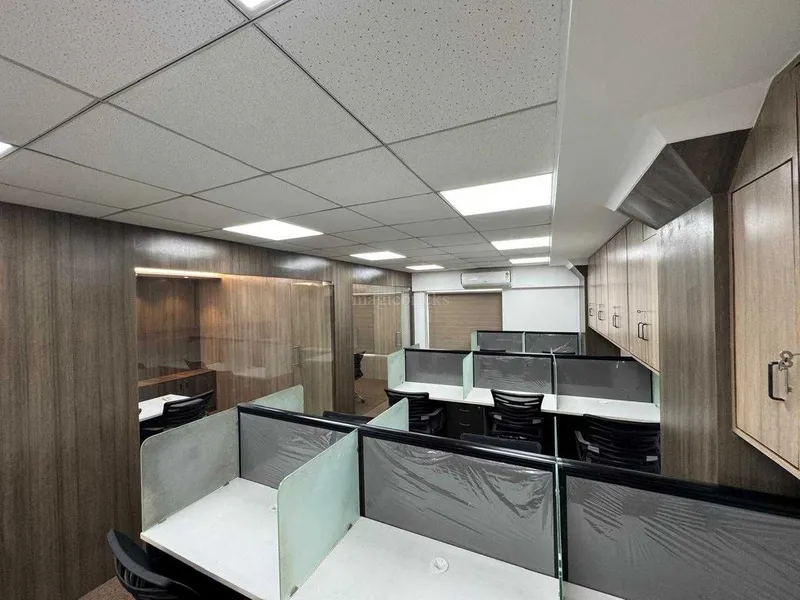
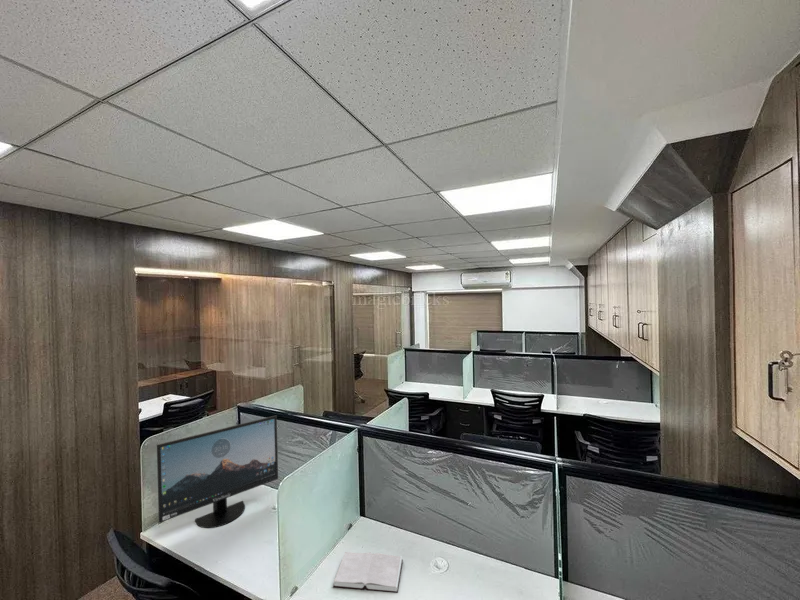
+ hardback book [332,551,404,594]
+ monitor [156,415,279,529]
